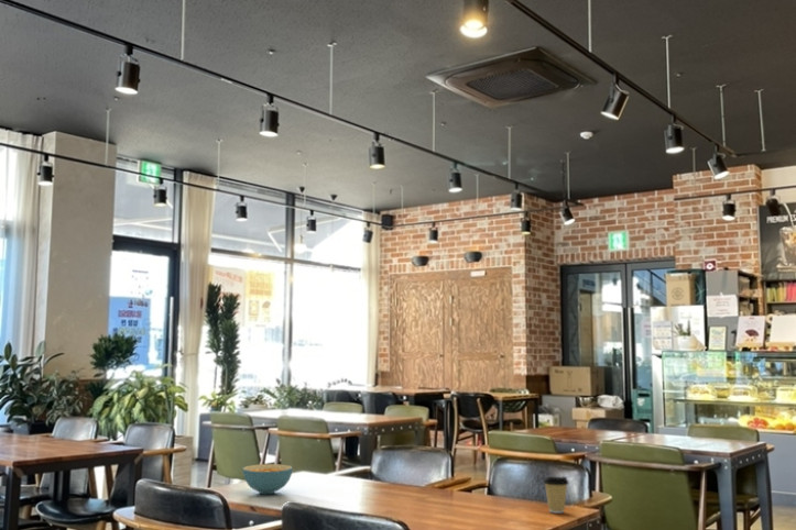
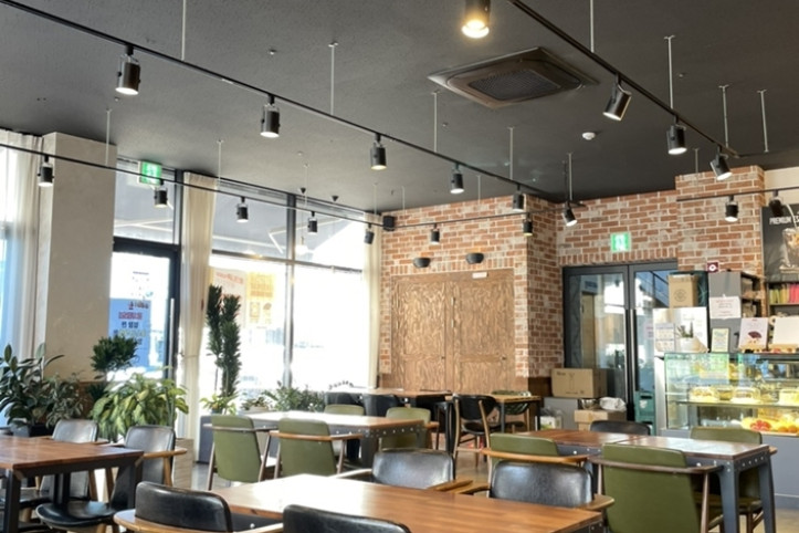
- coffee cup [542,475,570,515]
- cereal bowl [241,463,294,495]
